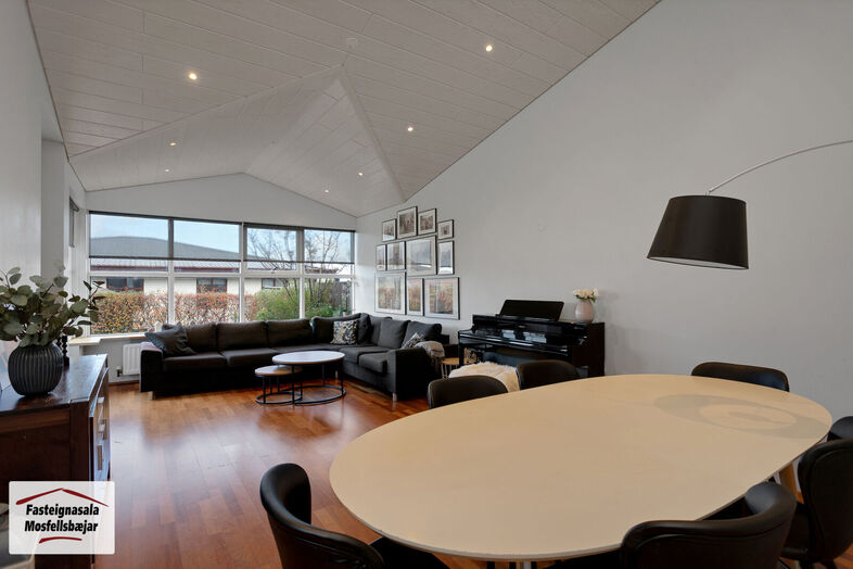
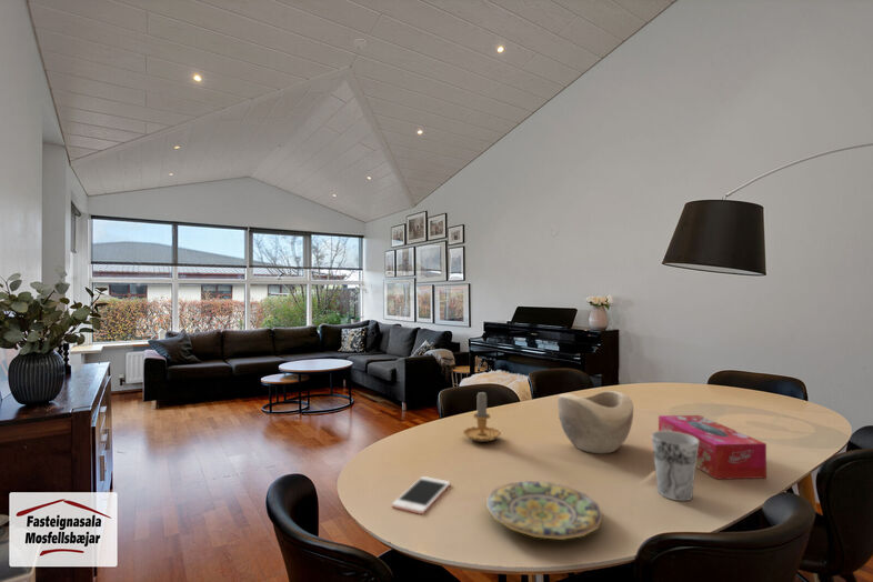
+ tissue box [658,414,767,480]
+ cup [651,430,699,502]
+ cell phone [391,475,451,515]
+ decorative bowl [556,390,634,454]
+ plate [485,480,604,541]
+ candle [462,391,502,443]
